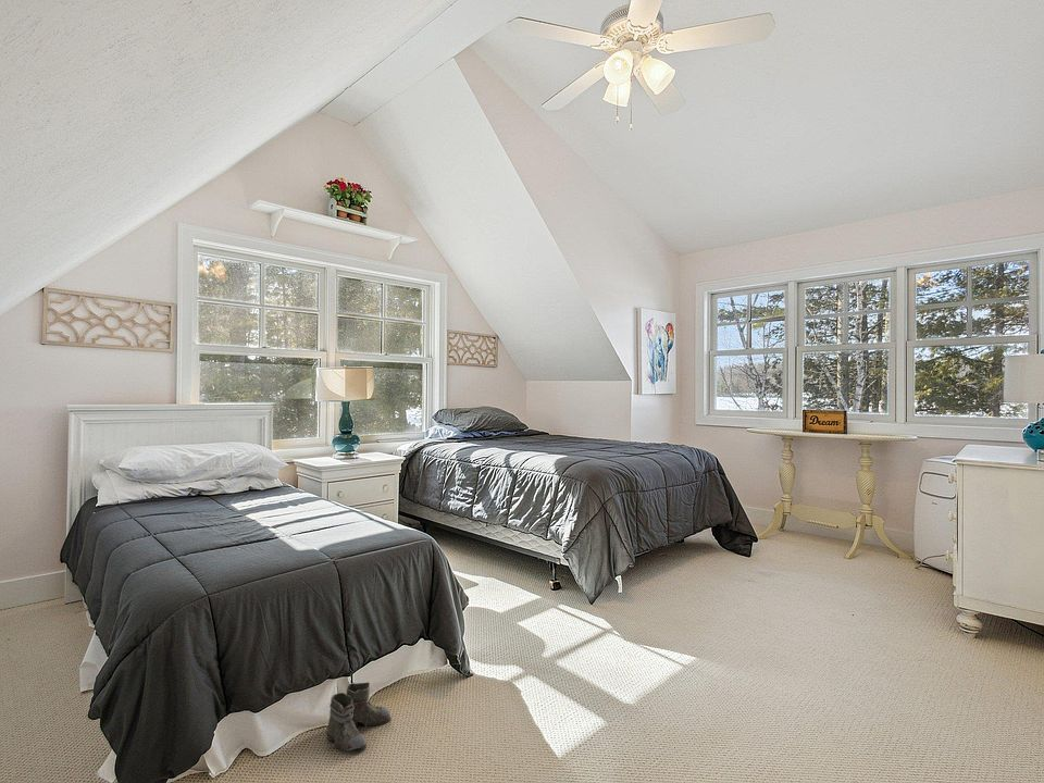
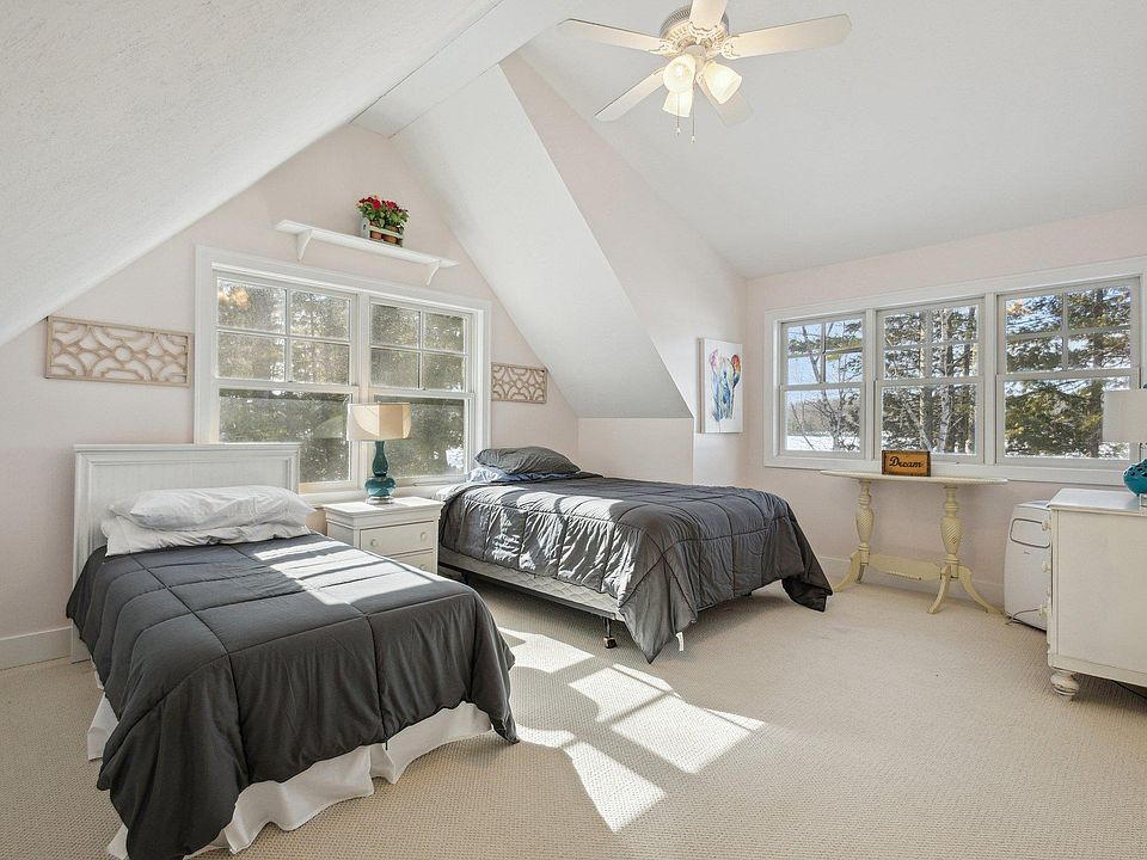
- boots [321,681,391,754]
